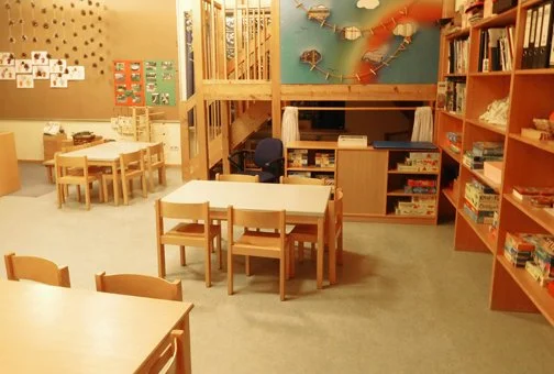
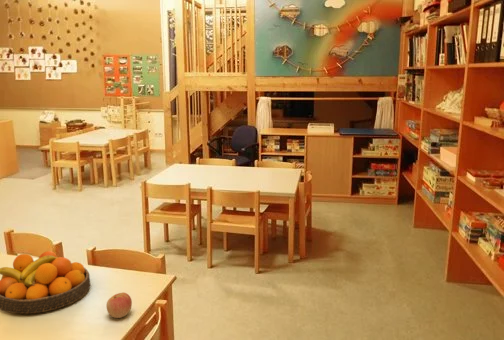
+ fruit bowl [0,250,91,315]
+ apple [105,291,133,319]
